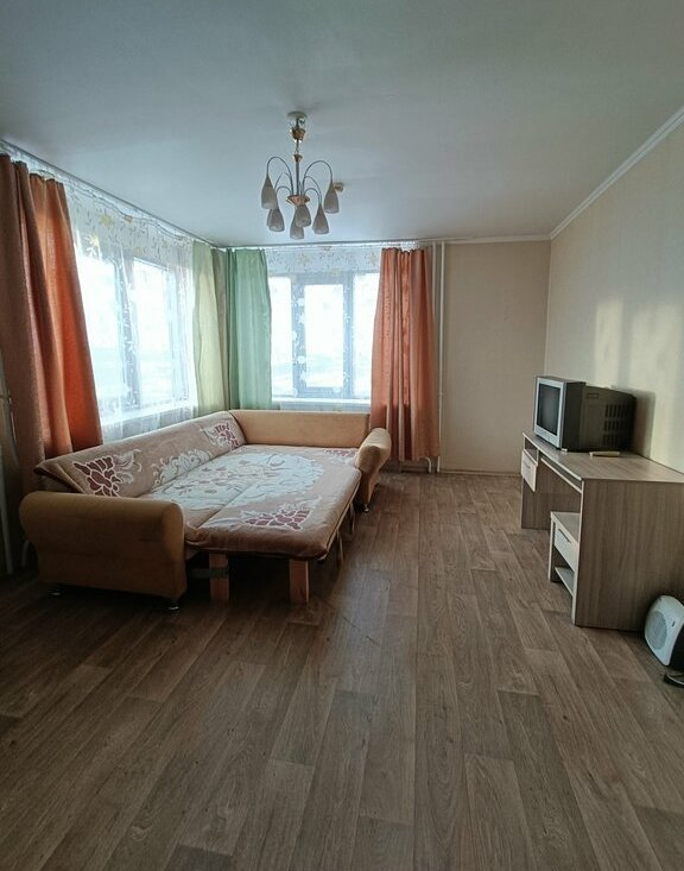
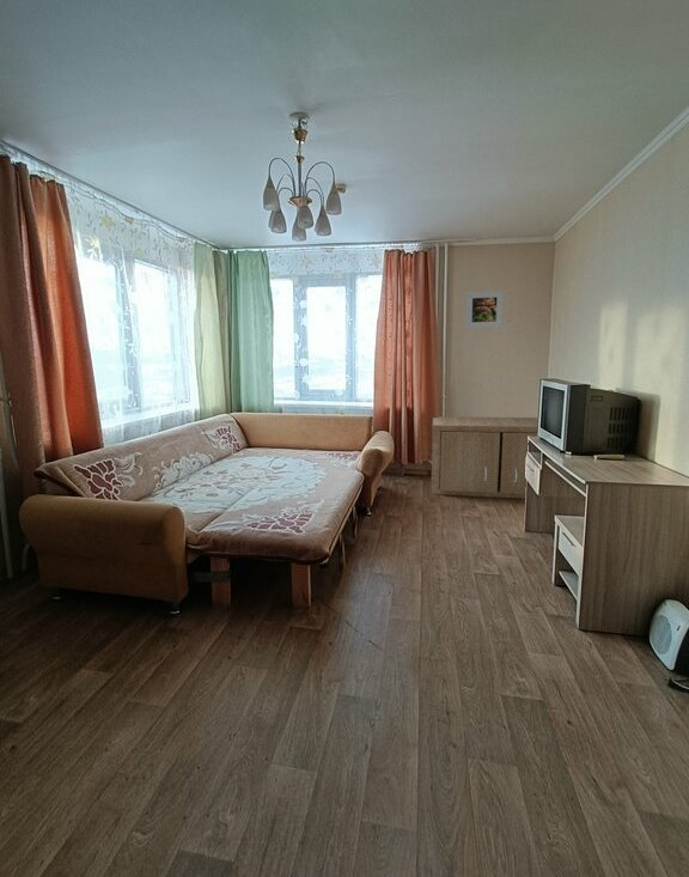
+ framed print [464,290,505,330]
+ cabinet [431,415,538,500]
